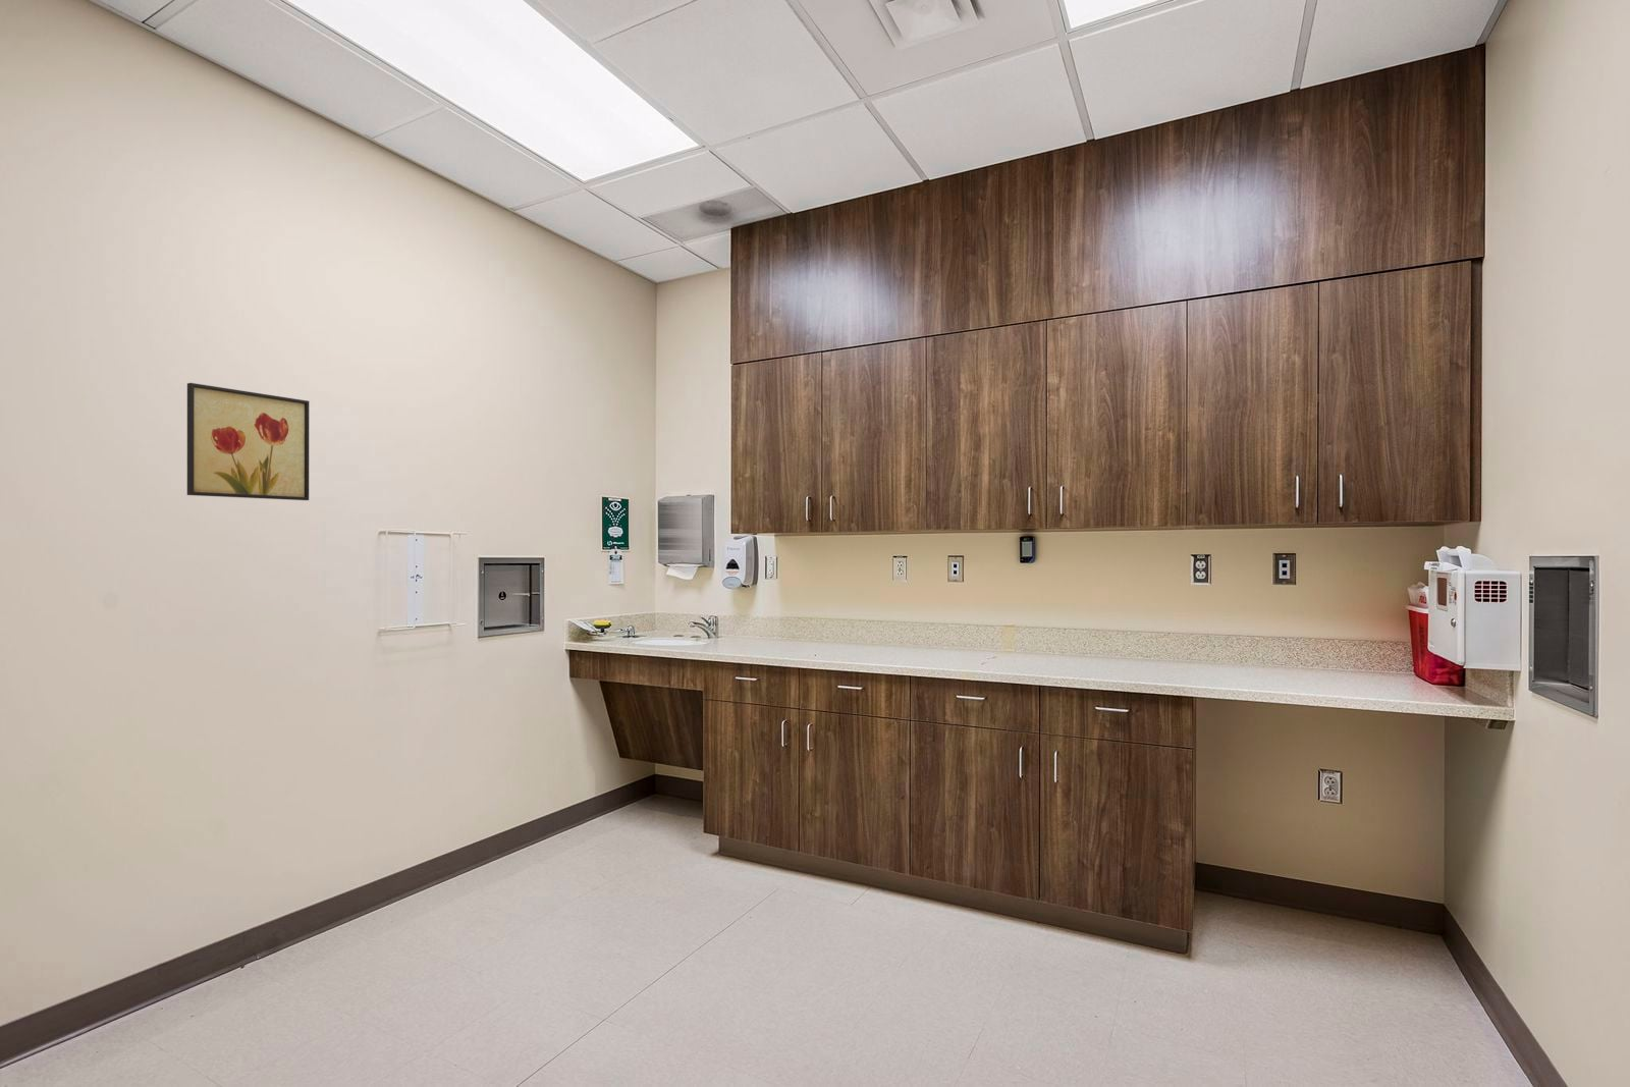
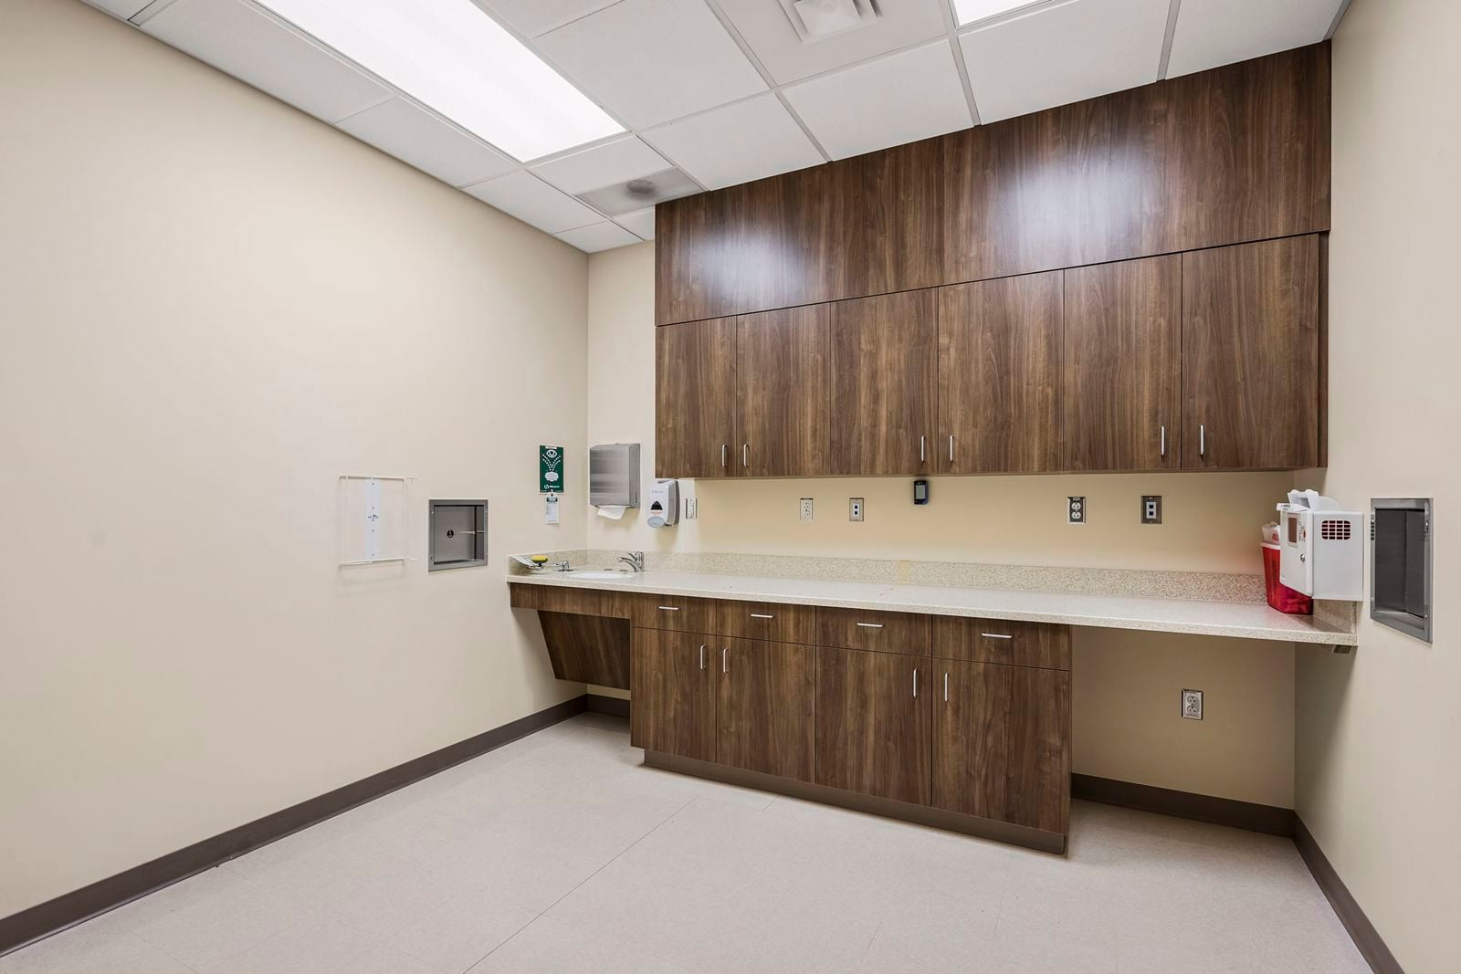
- wall art [187,382,309,501]
